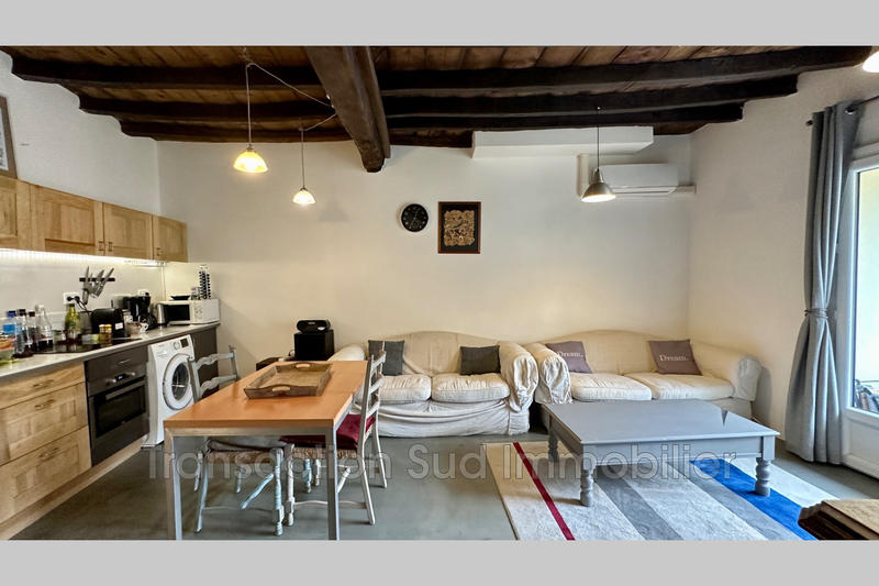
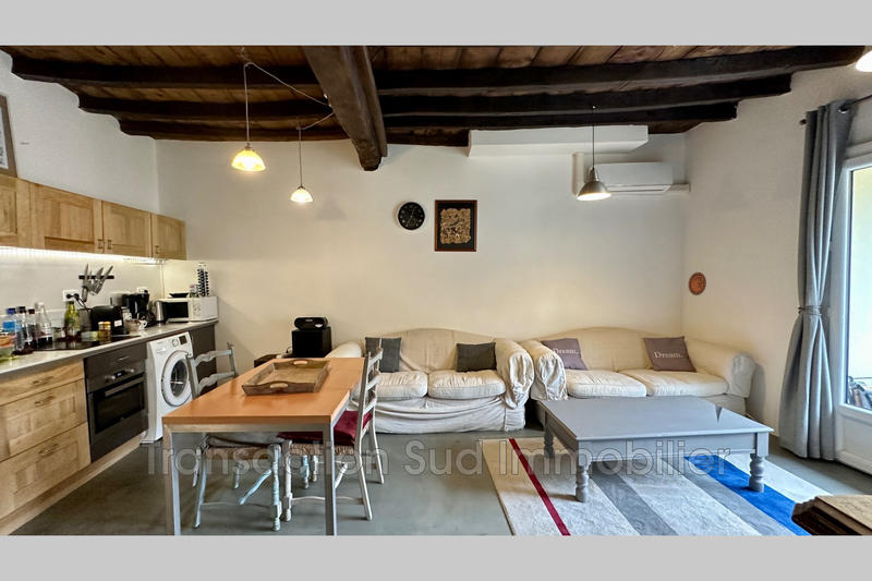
+ decorative plate [688,271,707,296]
